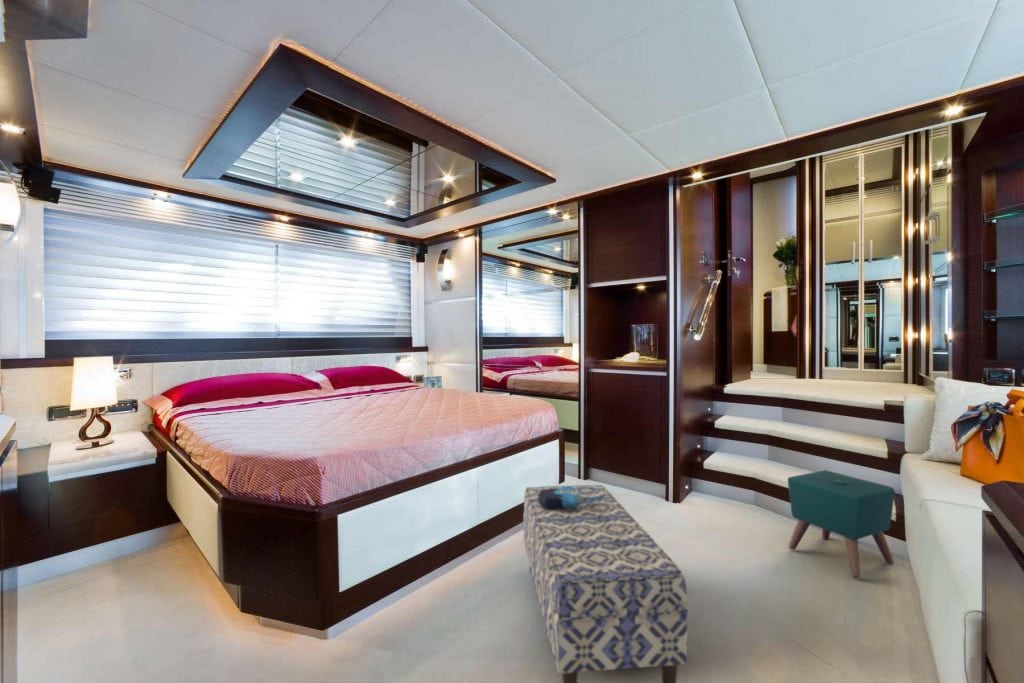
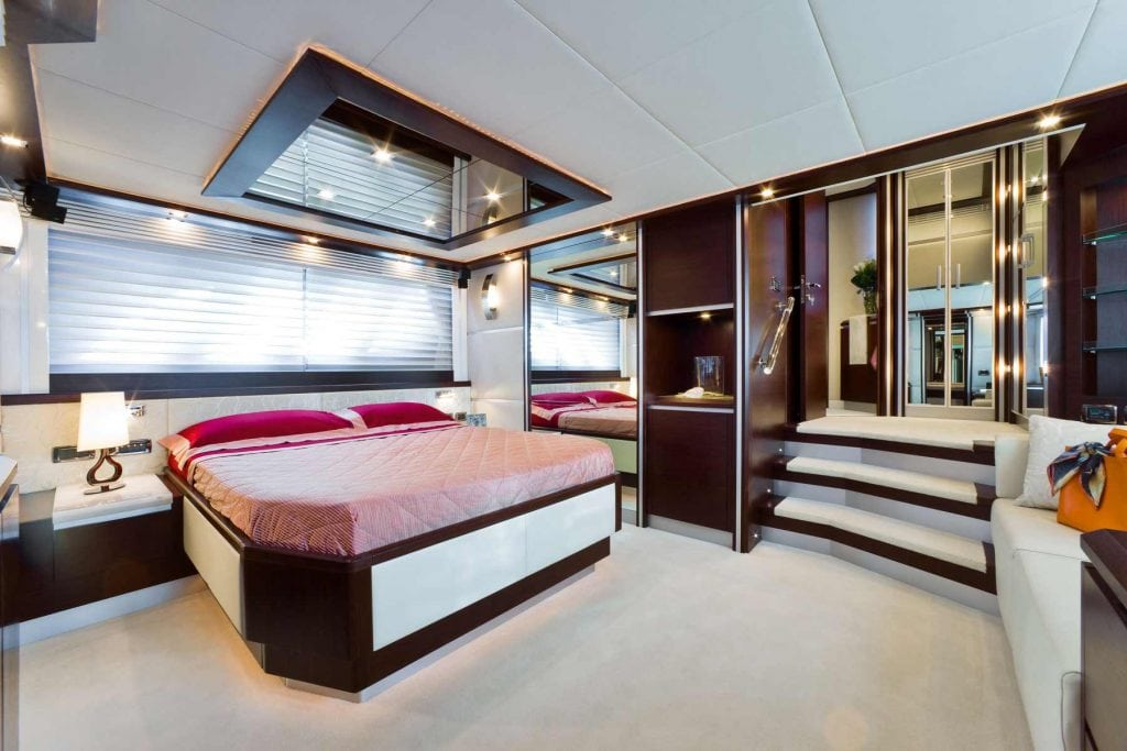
- ottoman [787,469,896,579]
- bench [523,484,689,683]
- tote bag [538,485,604,509]
